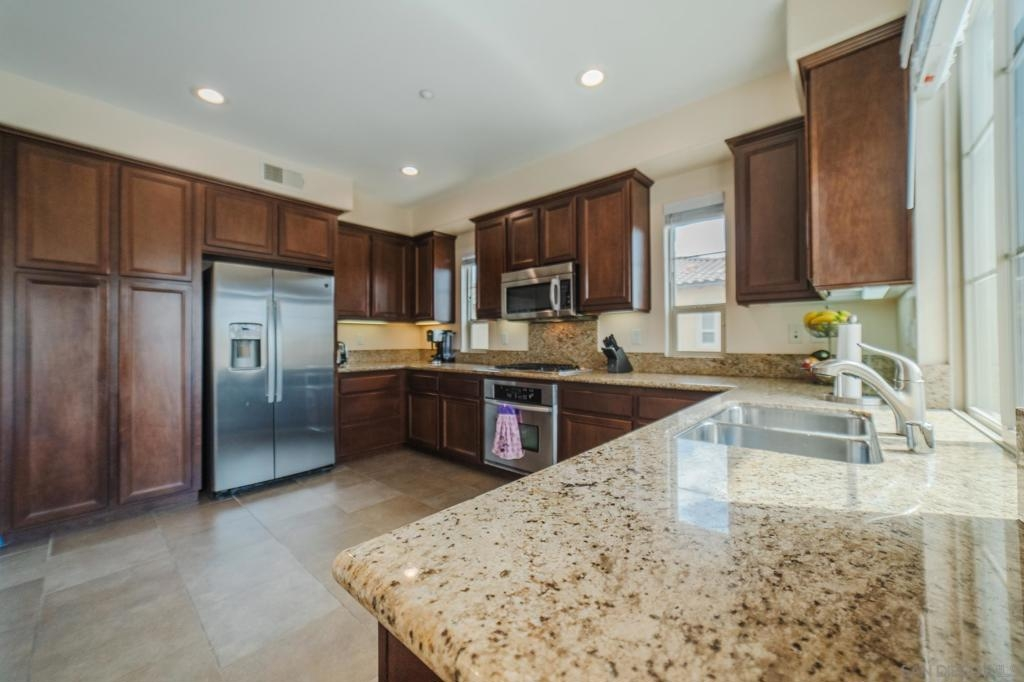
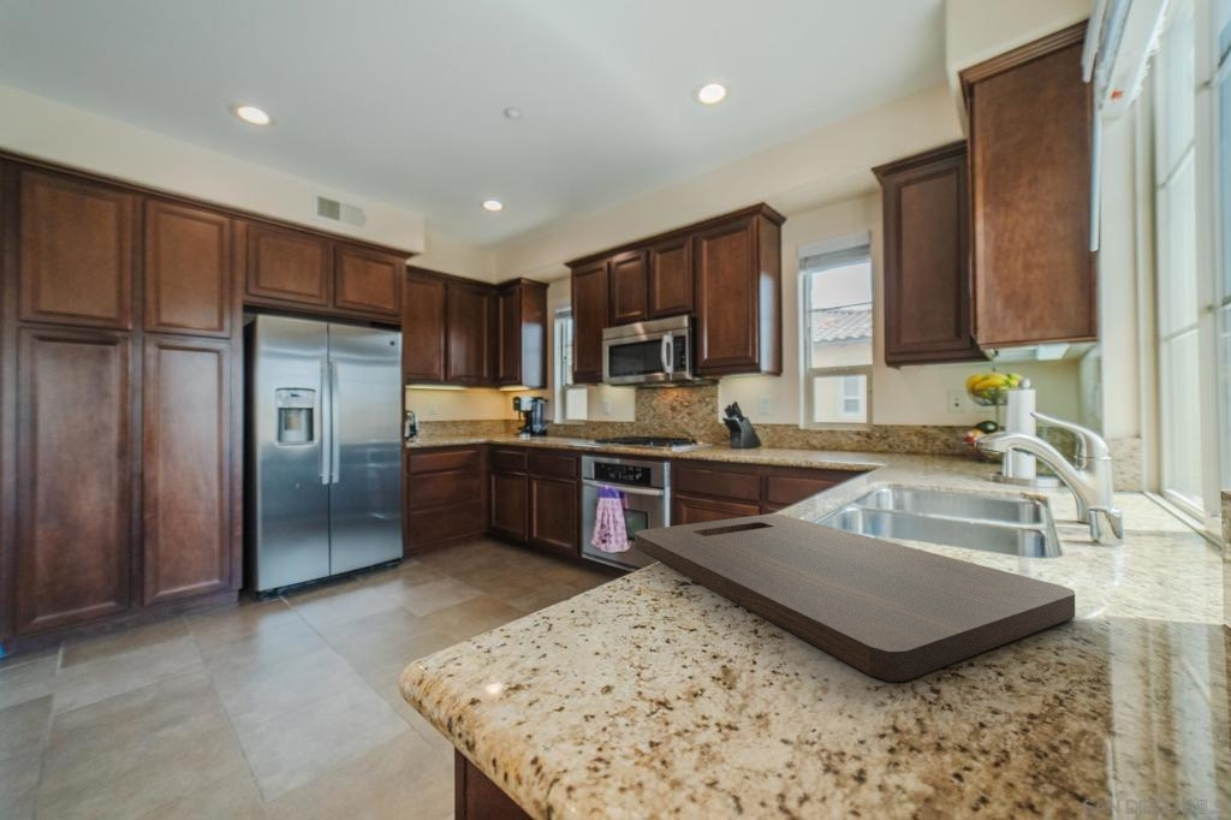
+ cutting board [634,513,1076,683]
